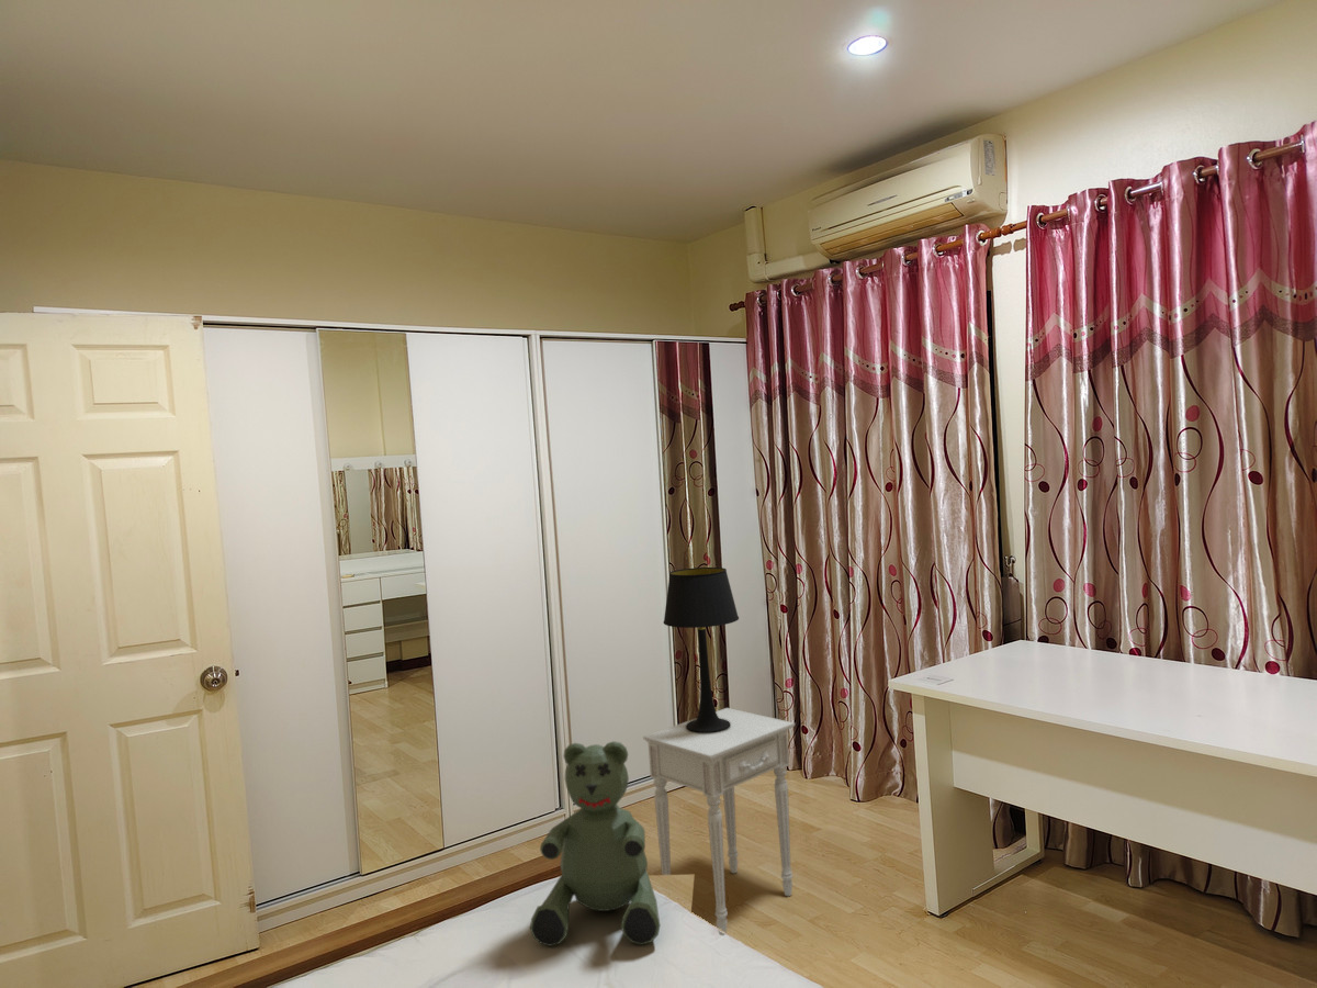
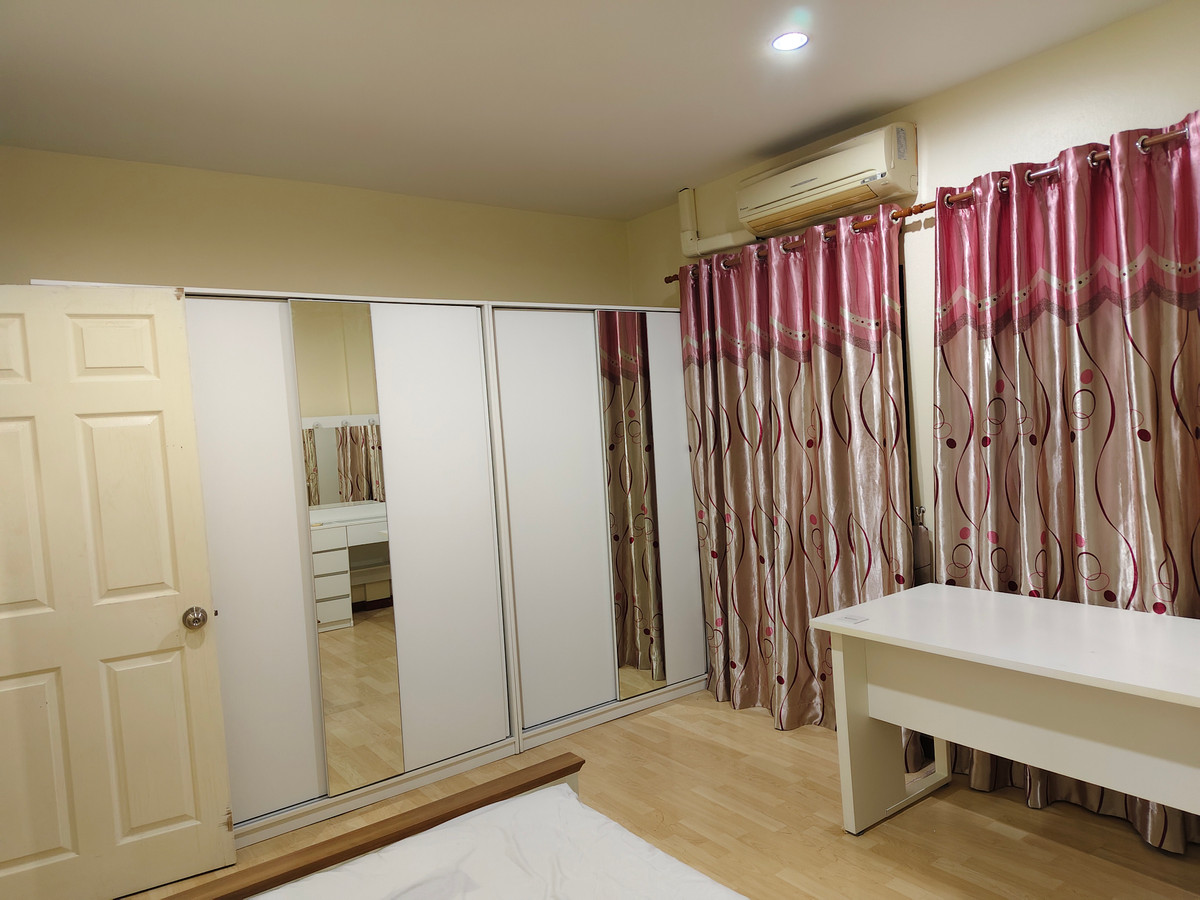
- table lamp [663,566,740,733]
- nightstand [642,707,796,936]
- teddy bear [529,740,661,947]
